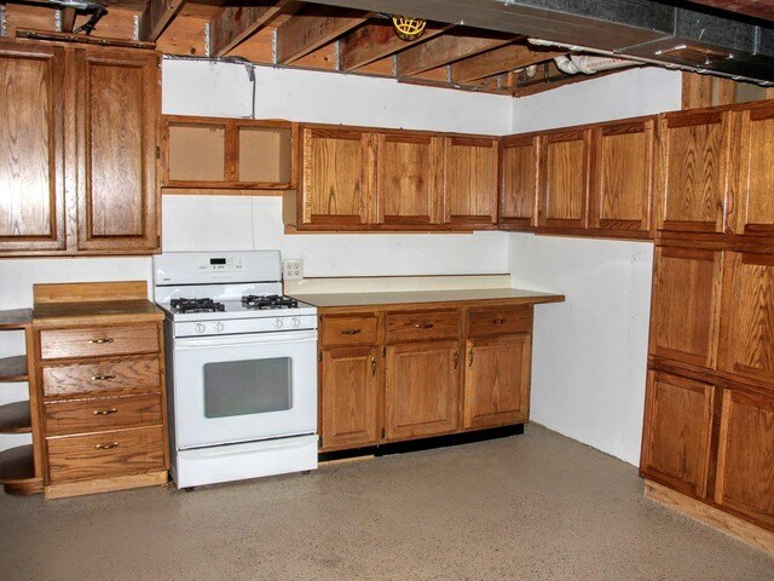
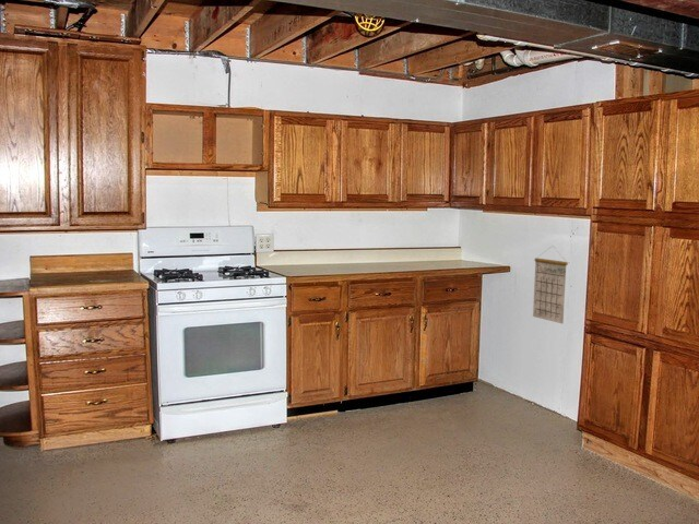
+ calendar [532,245,569,325]
